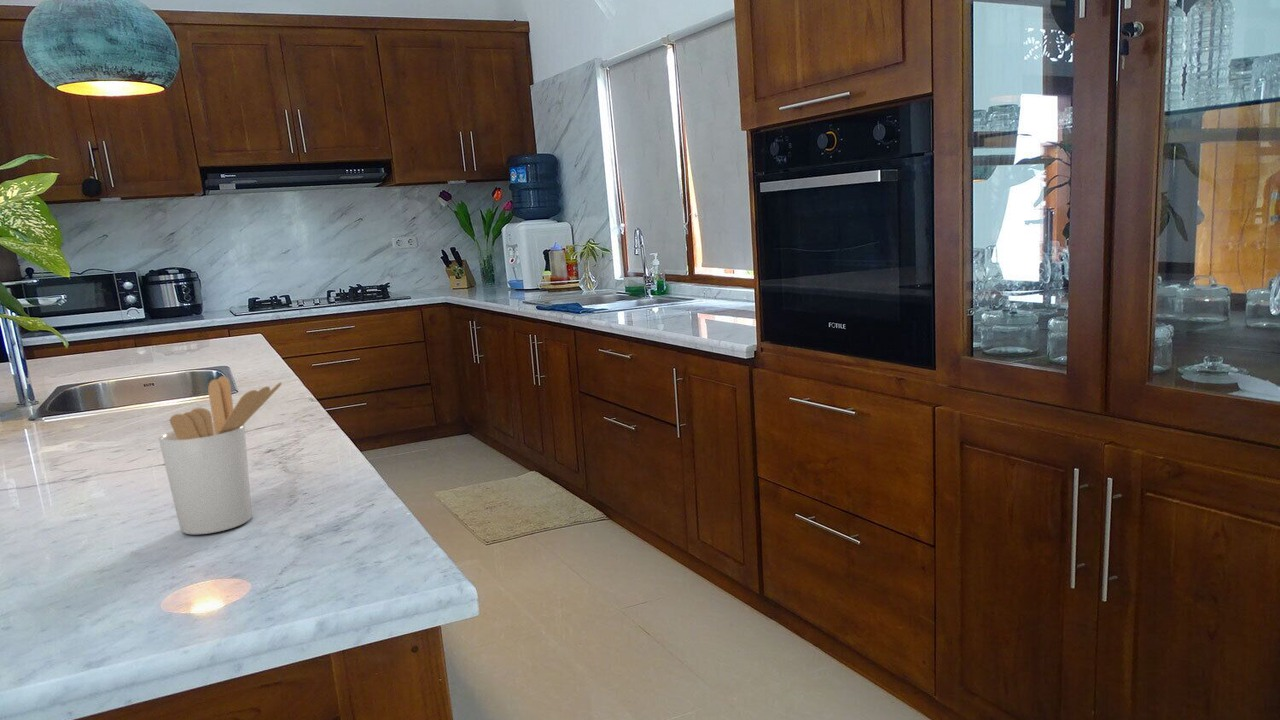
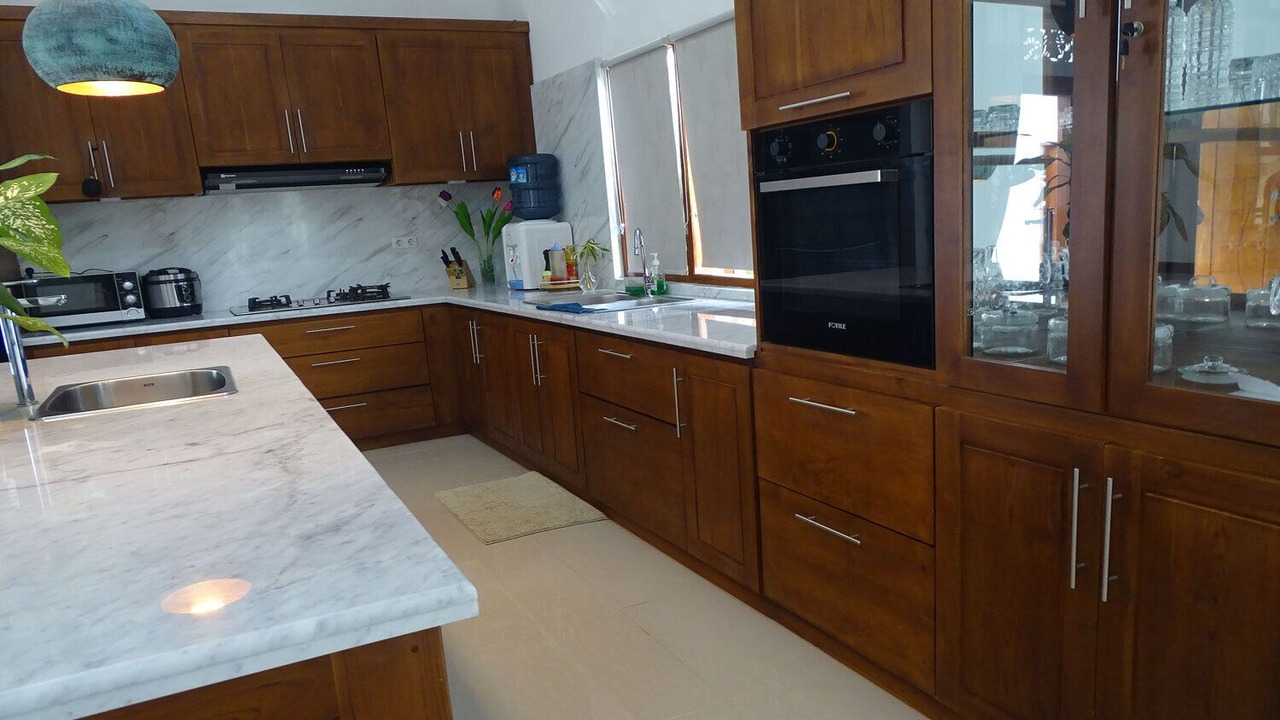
- utensil holder [158,375,283,535]
